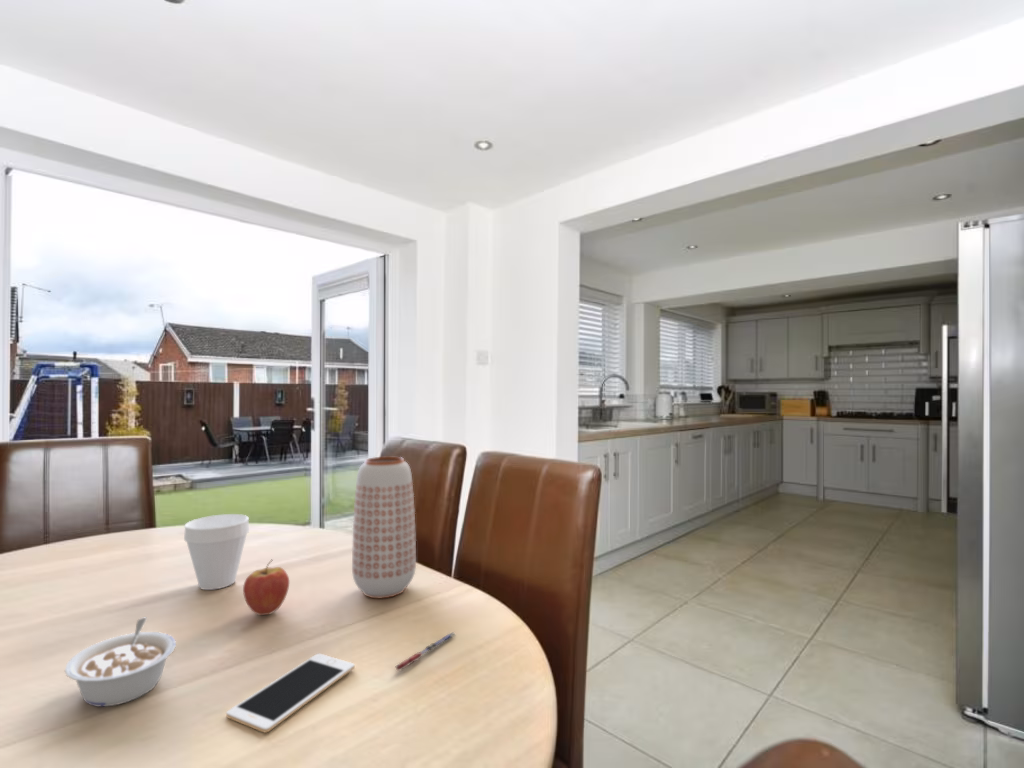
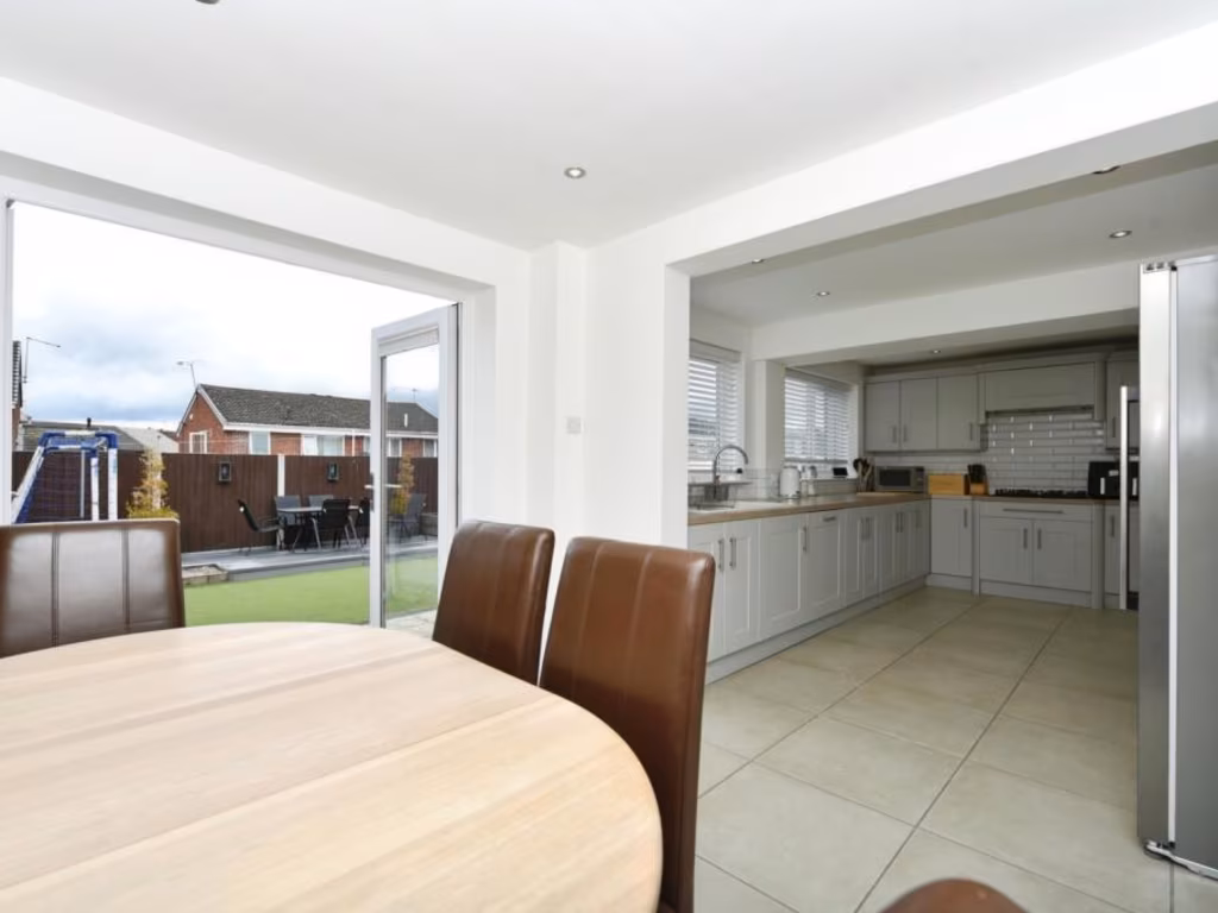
- cell phone [225,653,356,734]
- legume [64,617,177,708]
- fruit [242,558,290,616]
- cup [183,513,250,591]
- planter [351,456,417,599]
- pen [395,631,456,672]
